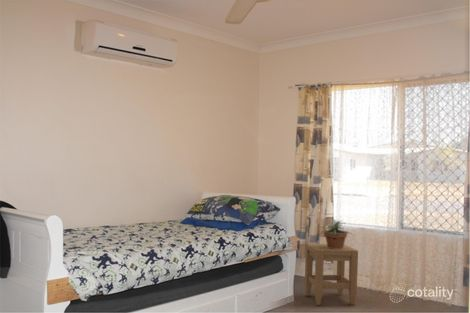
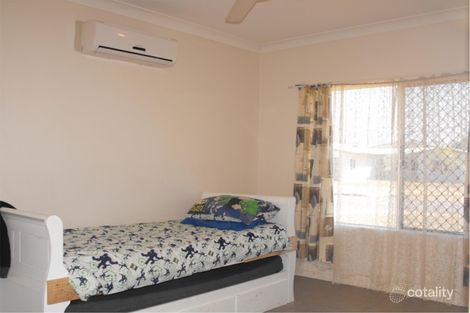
- stool [304,243,359,306]
- potted plant [319,217,354,249]
